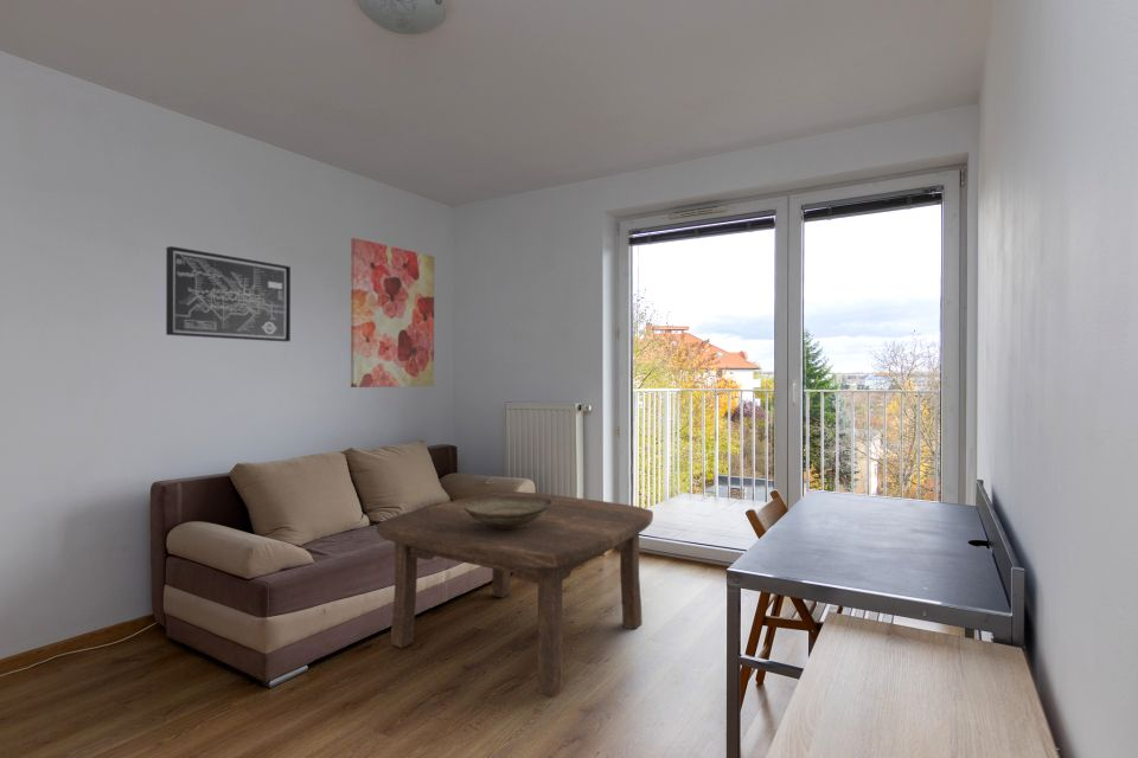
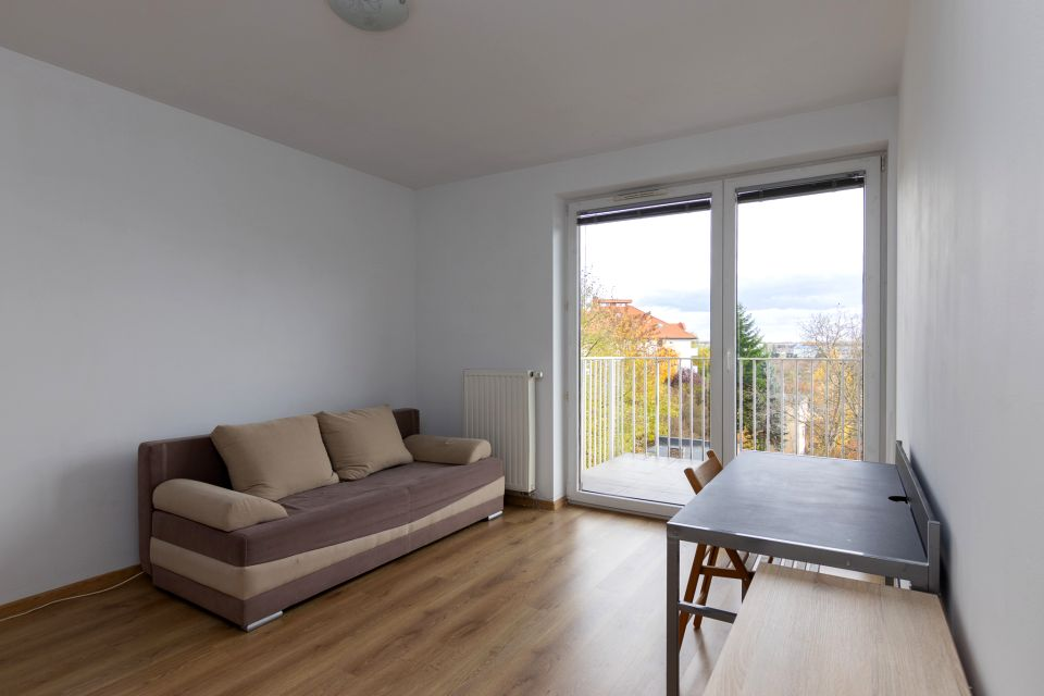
- coffee table [376,490,654,699]
- wall art [165,245,292,342]
- wall art [350,237,435,388]
- decorative bowl [465,496,552,529]
